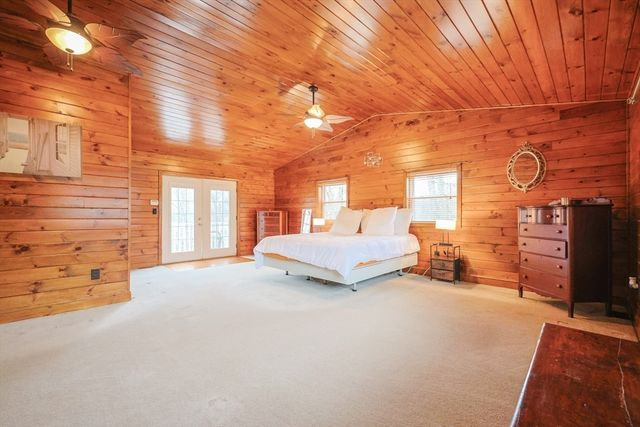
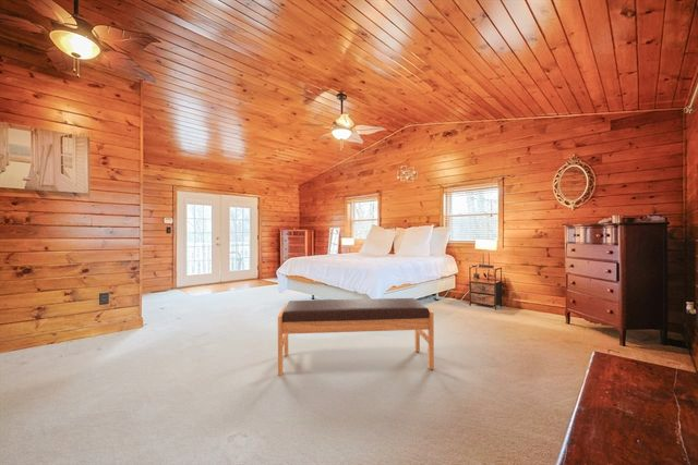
+ bench [277,297,435,377]
